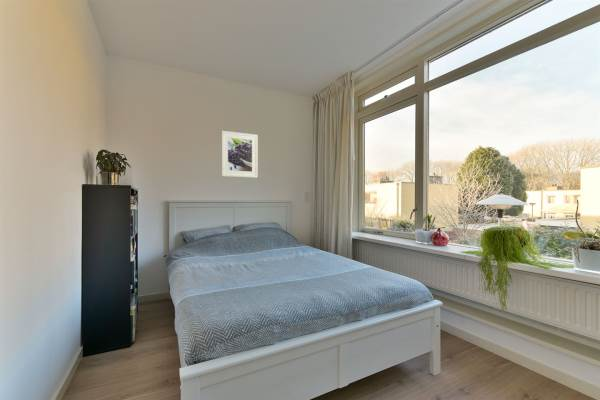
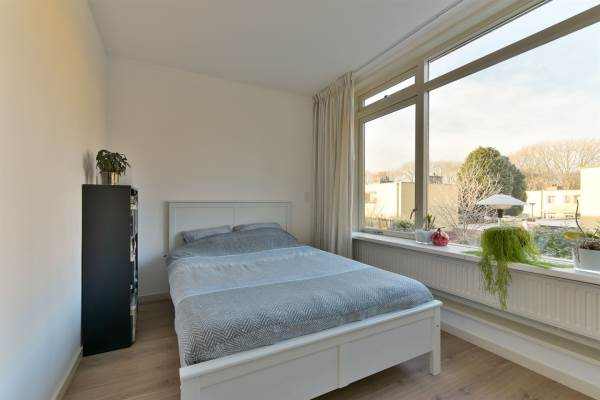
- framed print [221,130,259,179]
